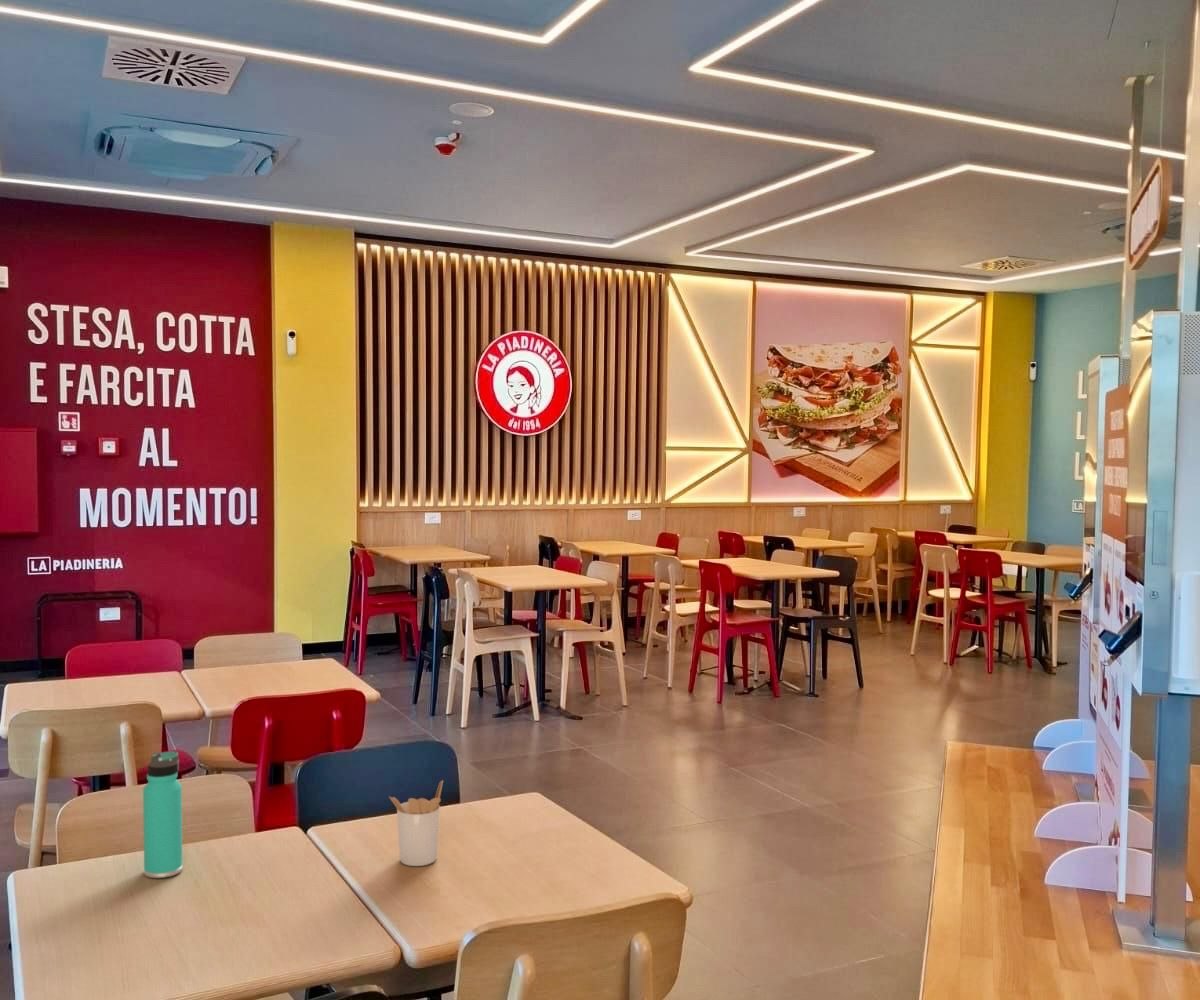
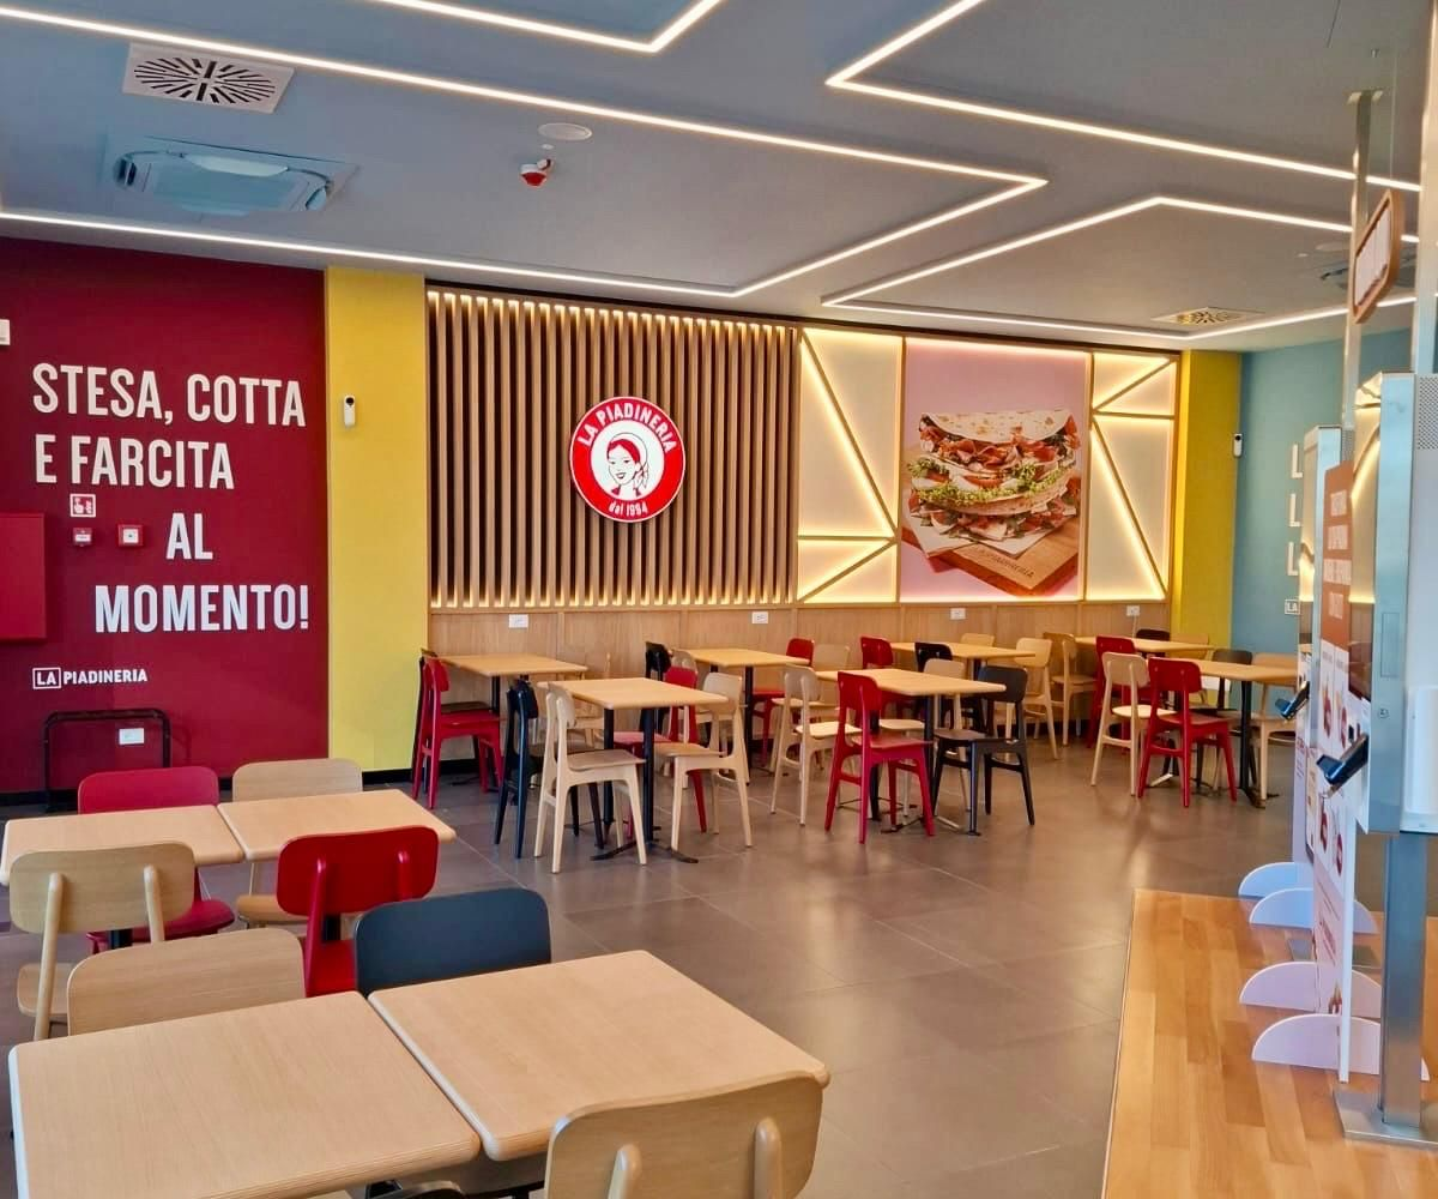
- utensil holder [388,779,444,867]
- thermos bottle [142,750,184,879]
